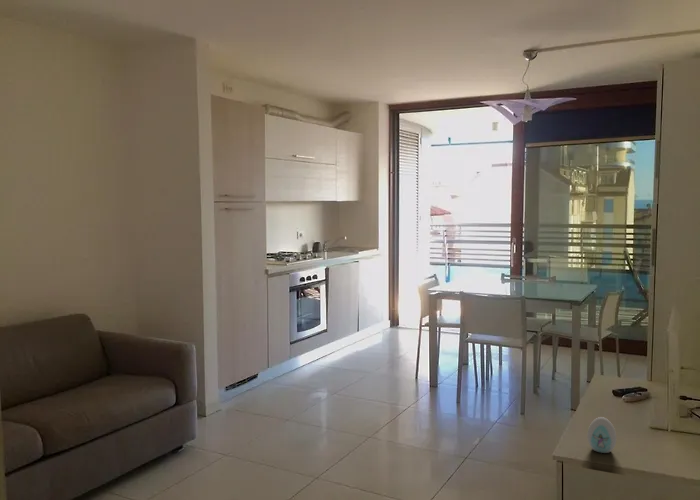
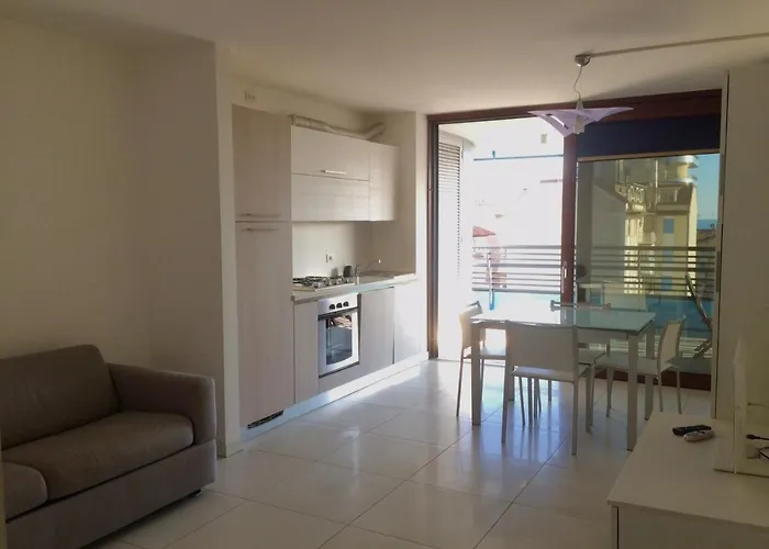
- decorative egg [586,416,617,454]
